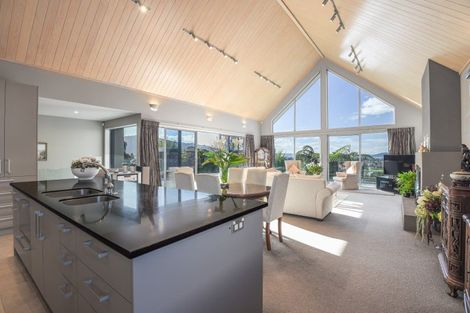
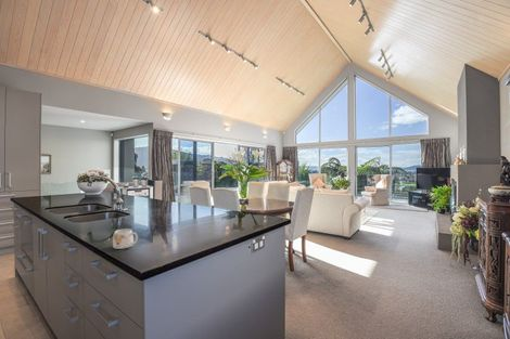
+ mug [112,227,139,250]
